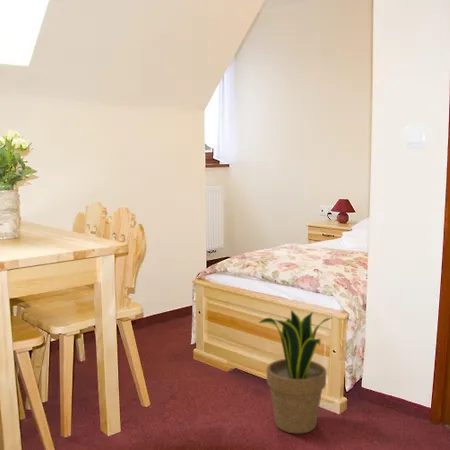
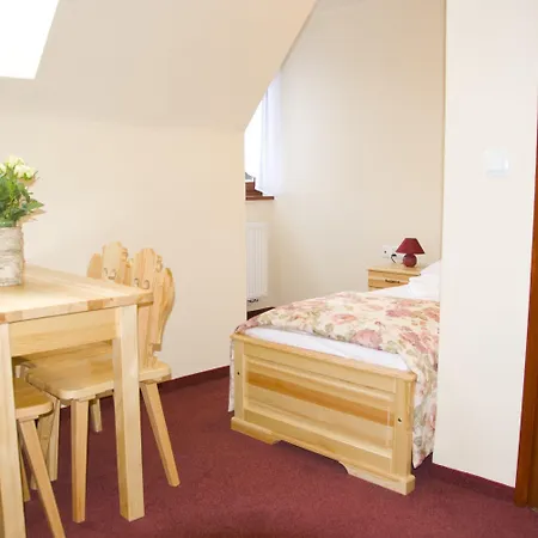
- potted plant [258,309,332,434]
